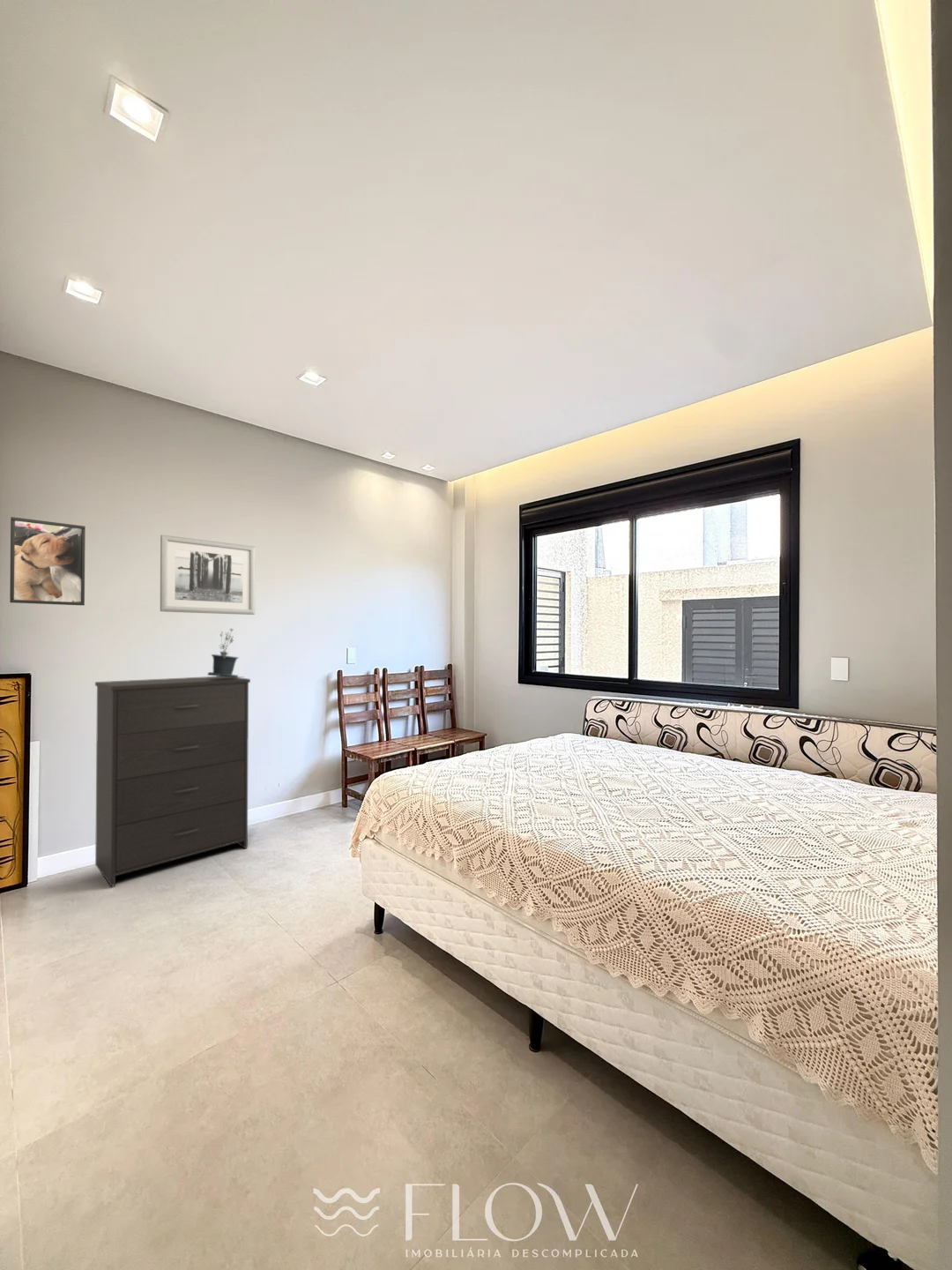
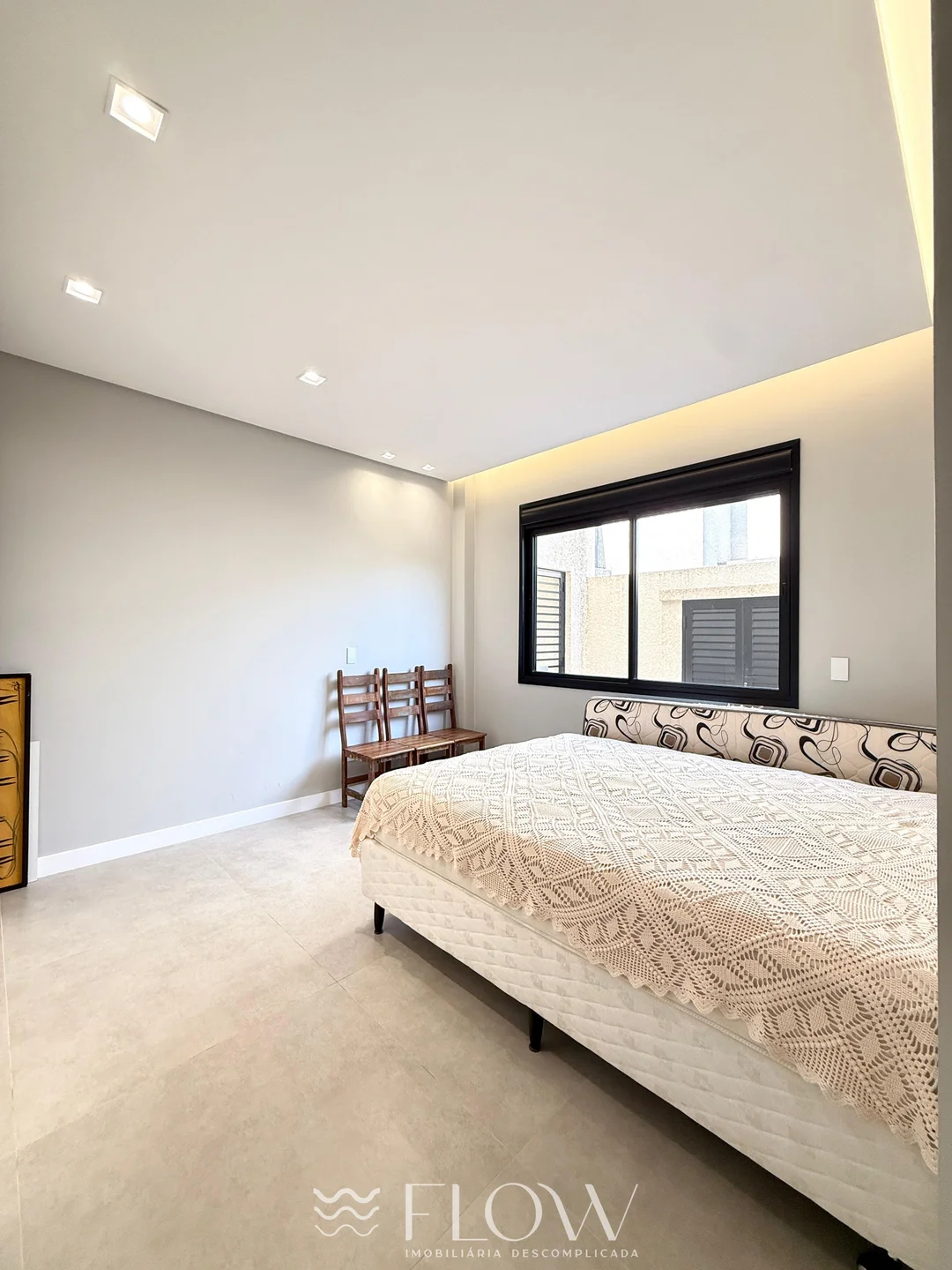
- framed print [9,516,86,606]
- dresser [94,676,251,887]
- potted plant [206,628,244,678]
- wall art [160,534,257,616]
